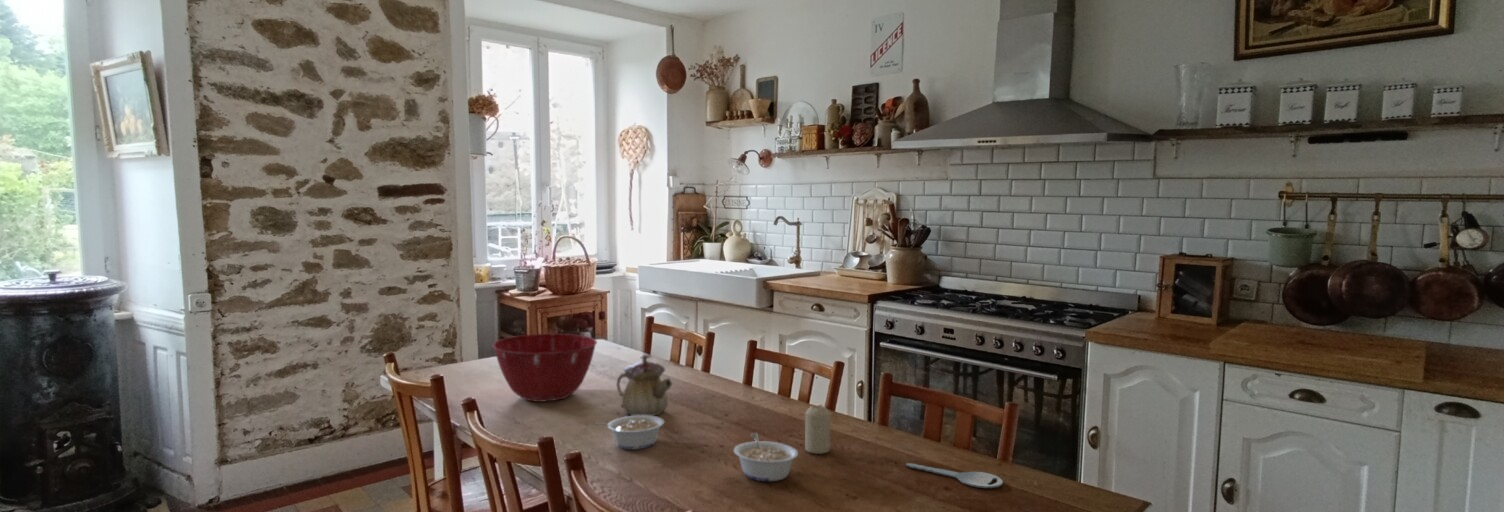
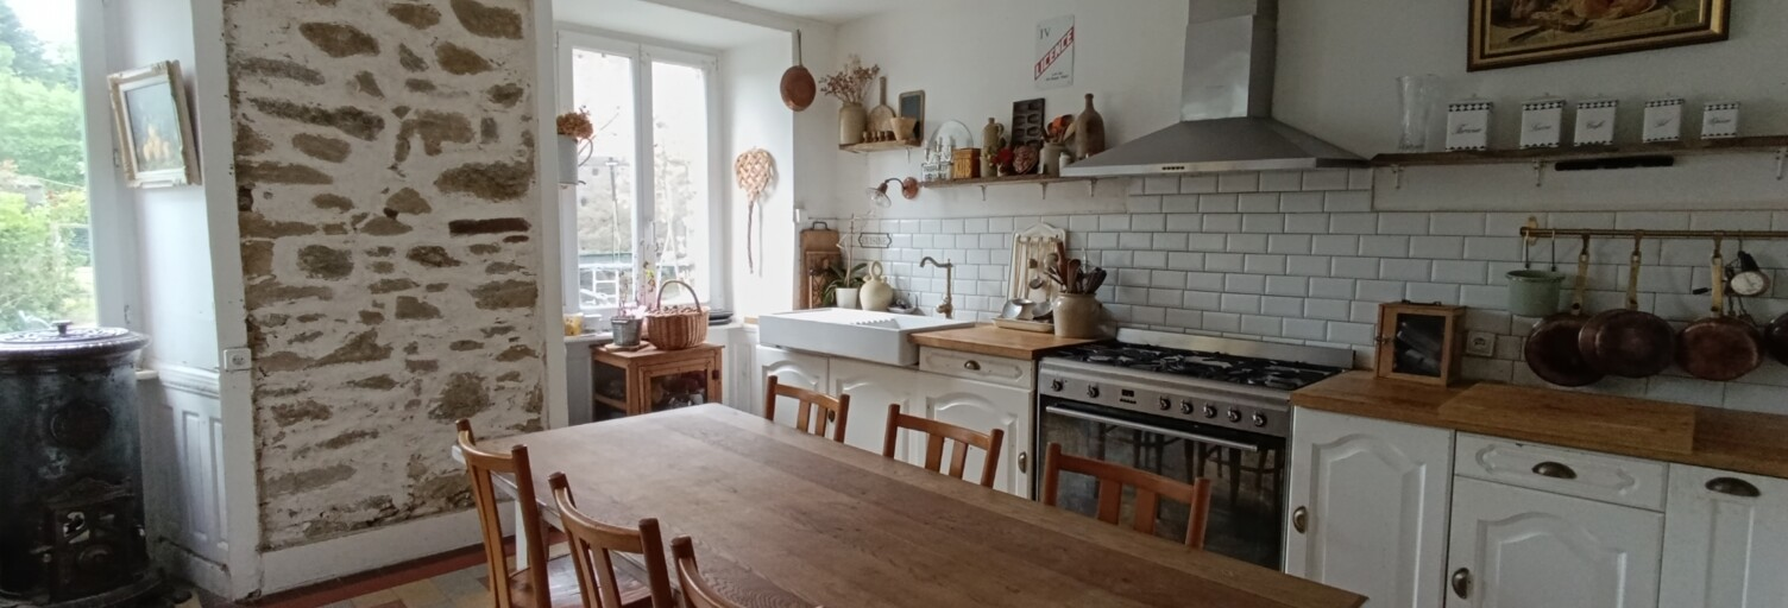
- legume [594,415,665,451]
- candle [804,404,831,455]
- mixing bowl [492,333,598,403]
- teapot [616,353,673,416]
- key [905,462,1004,489]
- legume [733,432,799,482]
